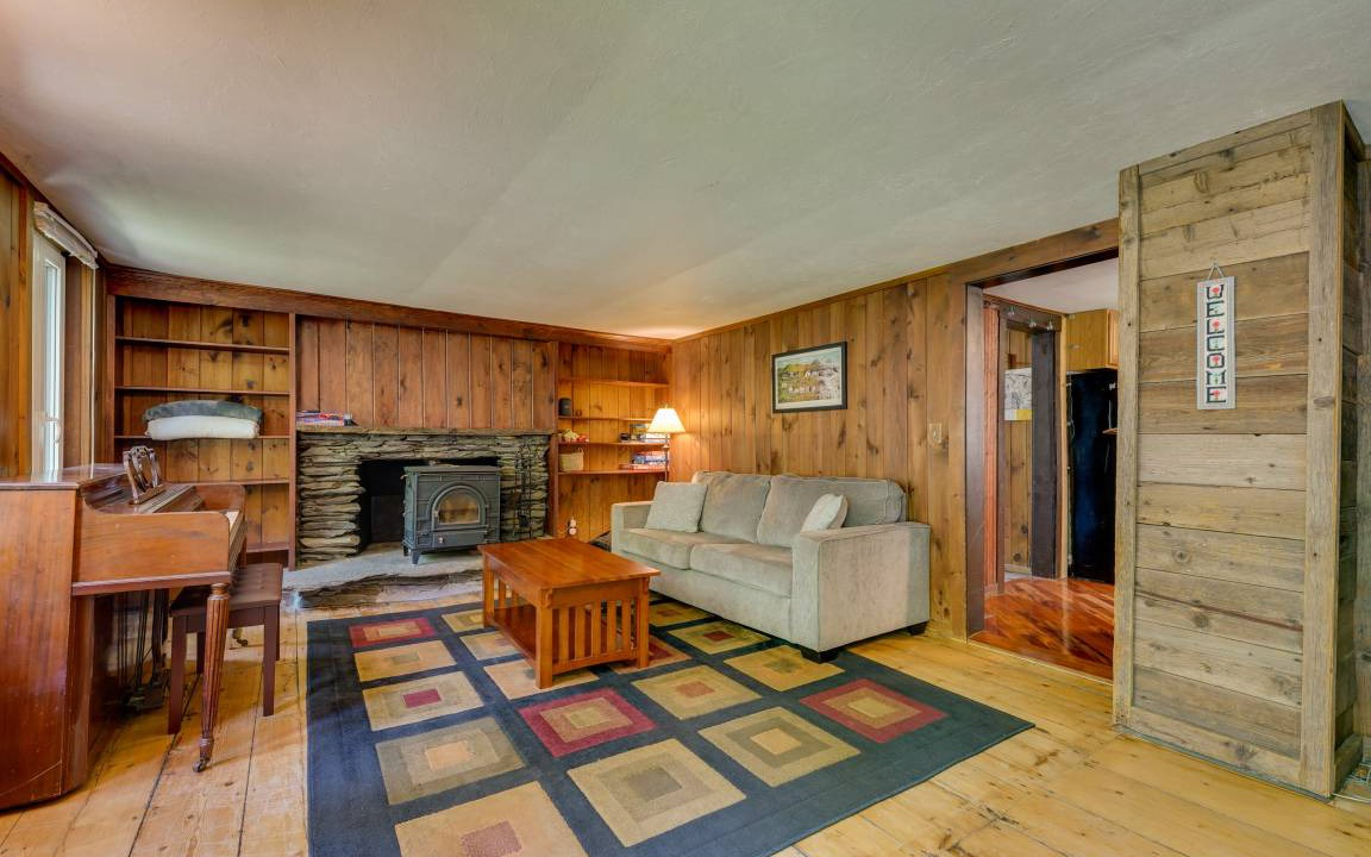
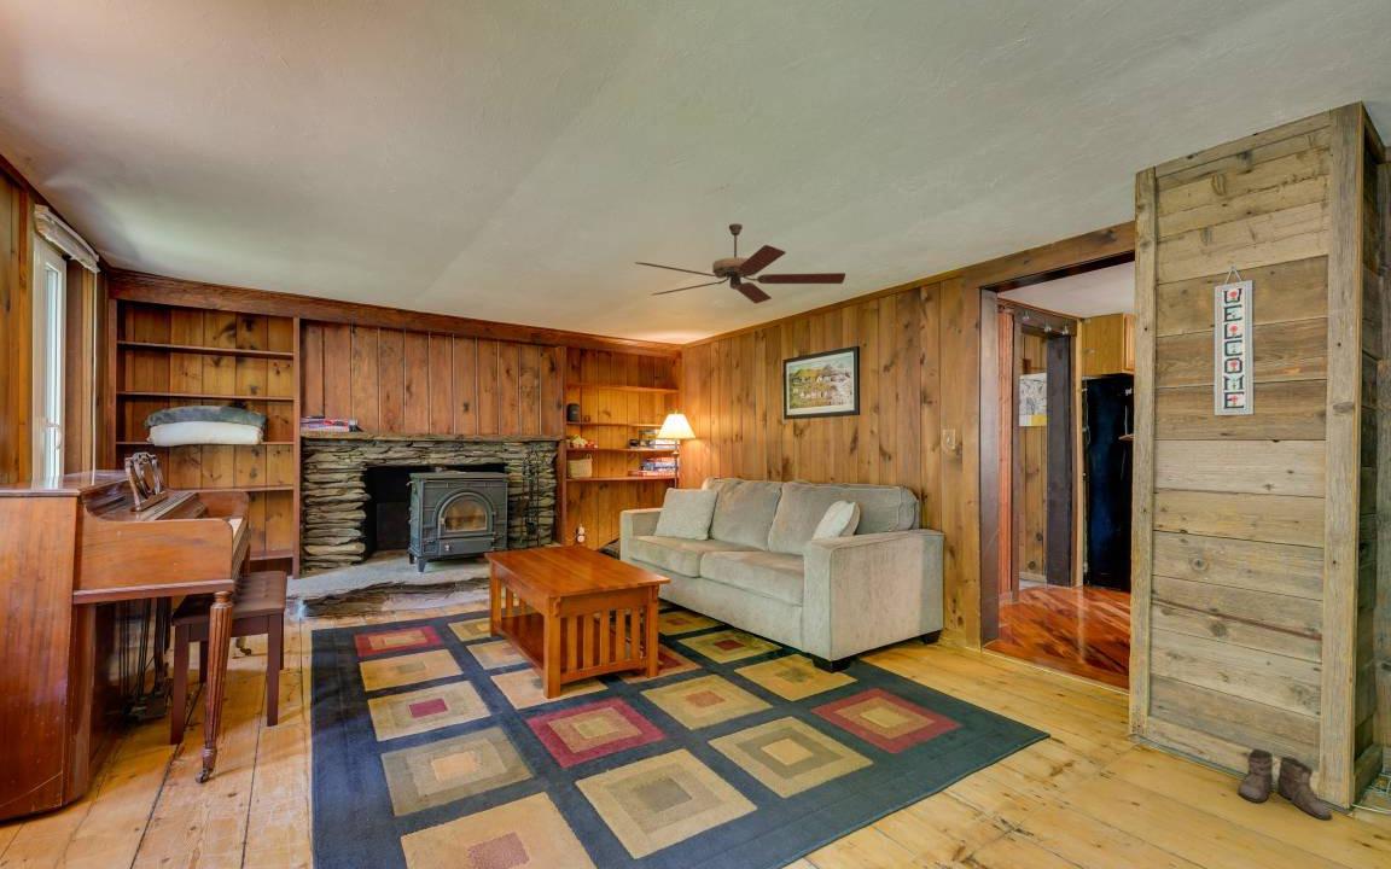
+ boots [1230,747,1333,821]
+ ceiling fan [634,222,846,305]
